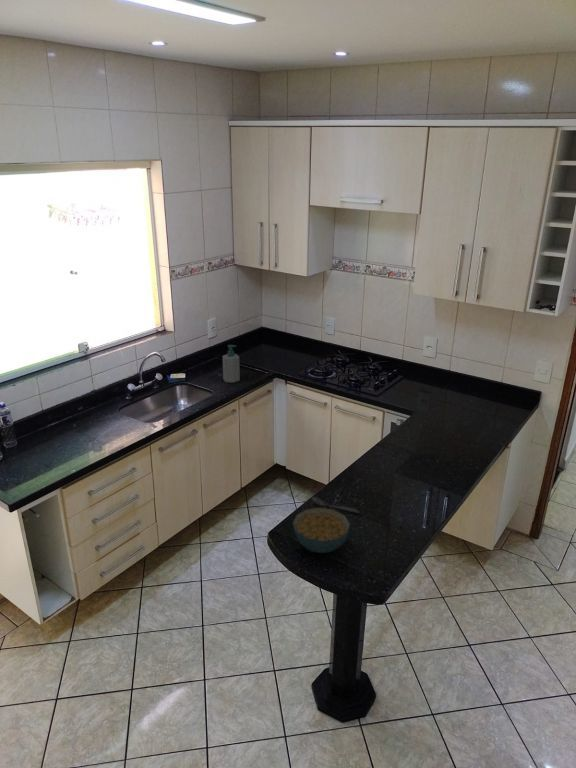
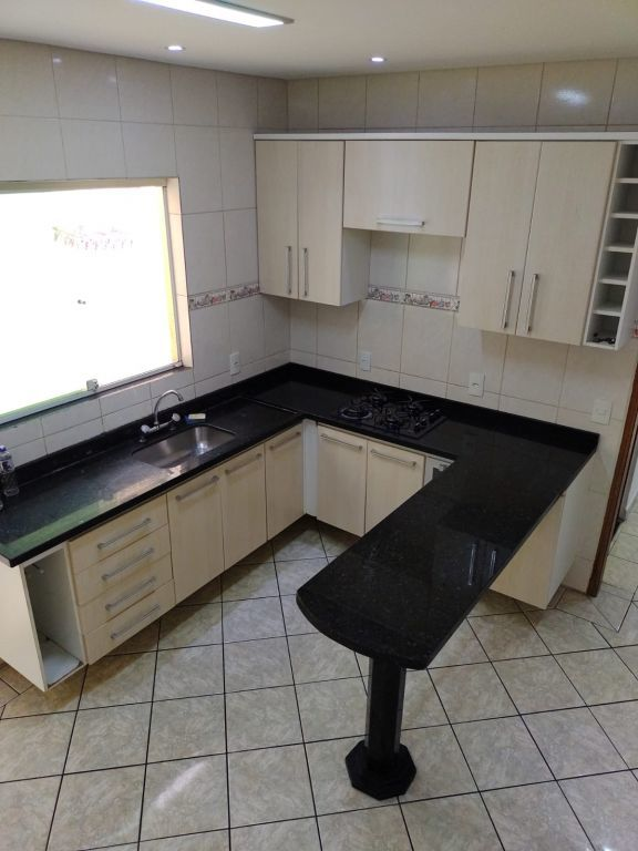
- soap bottle [222,344,241,384]
- cereal bowl [292,507,351,554]
- spoon [311,496,361,514]
